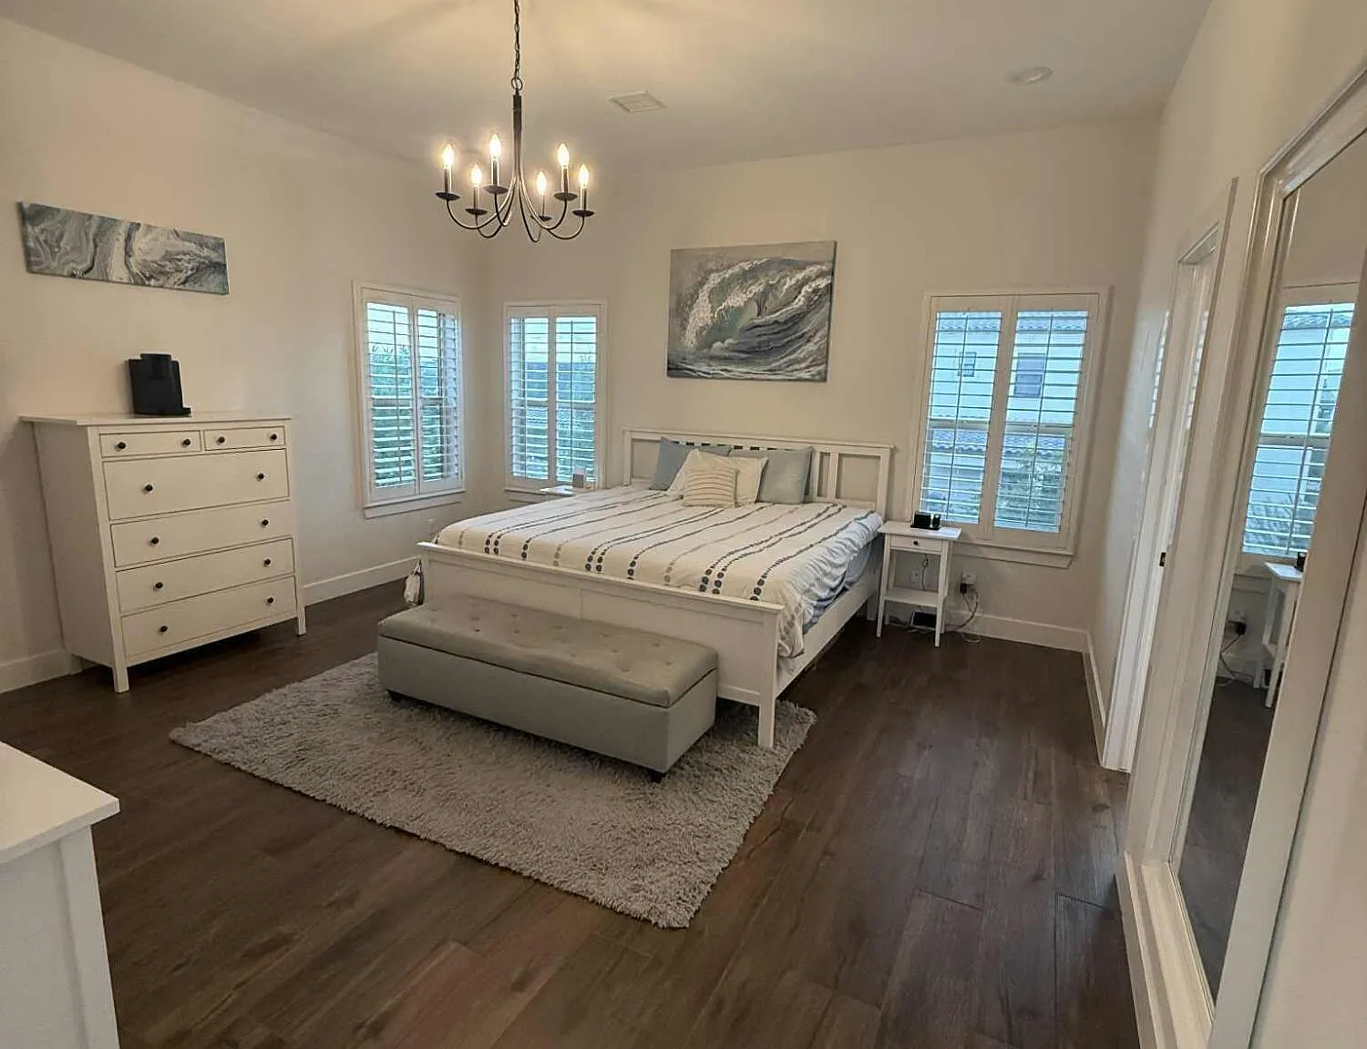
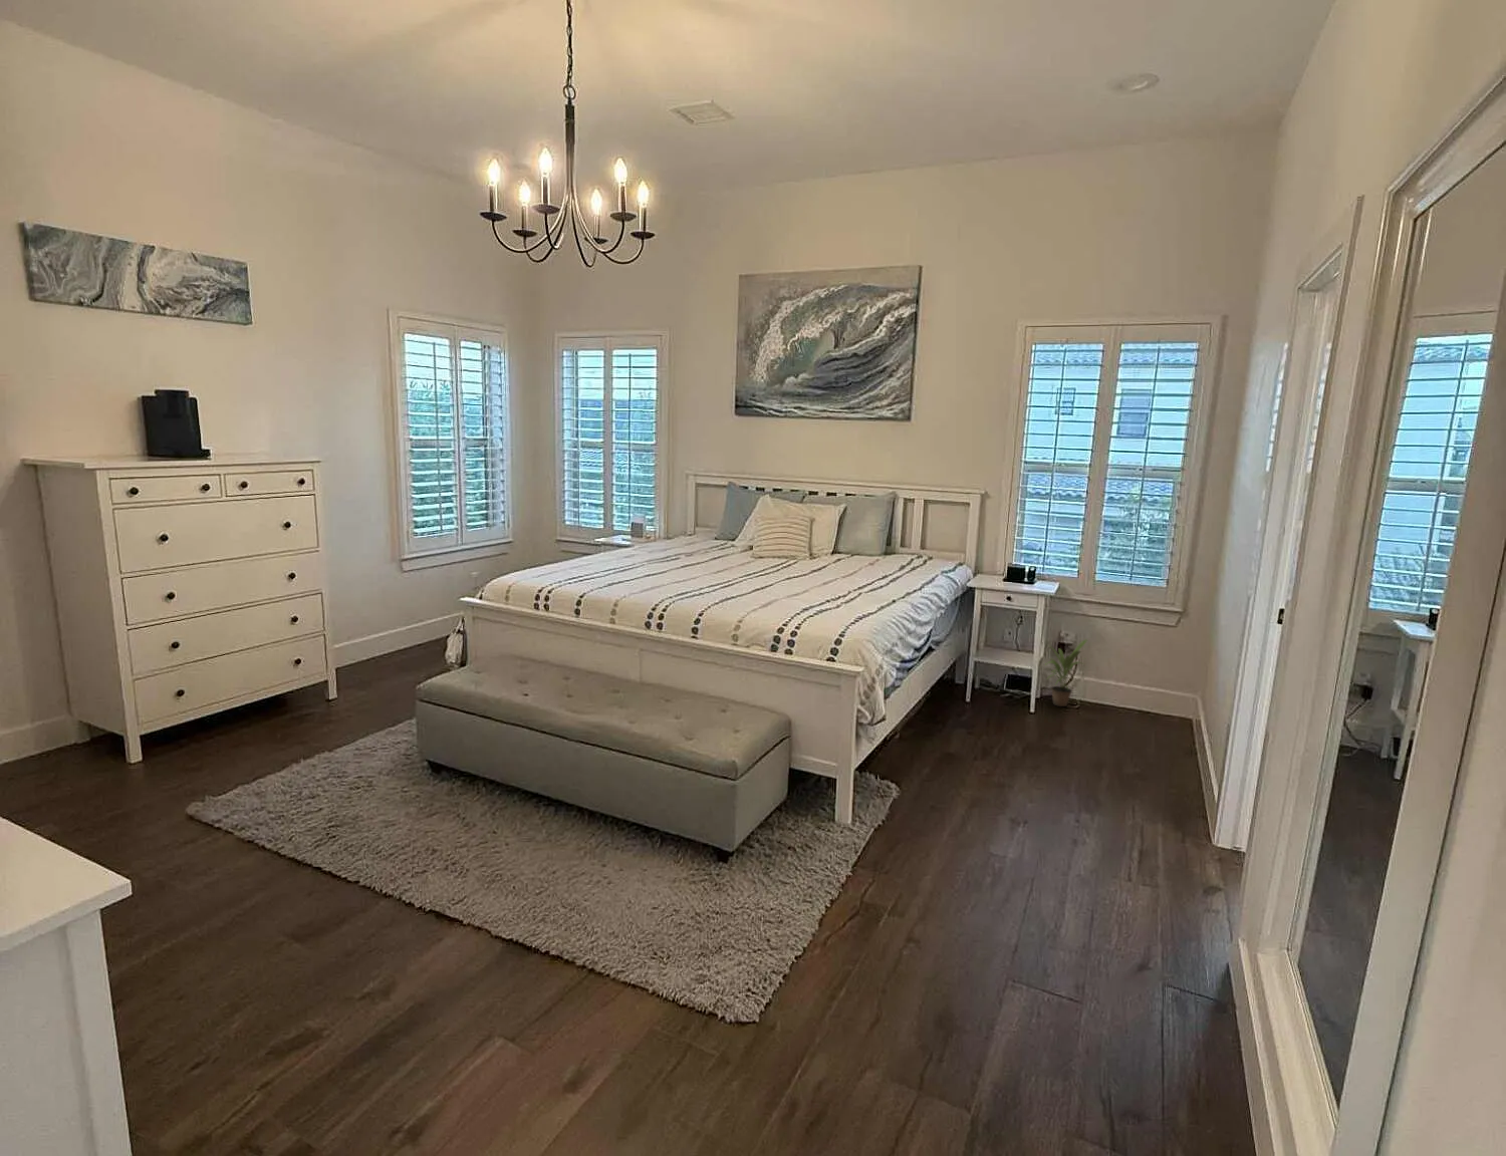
+ potted plant [1046,639,1088,708]
